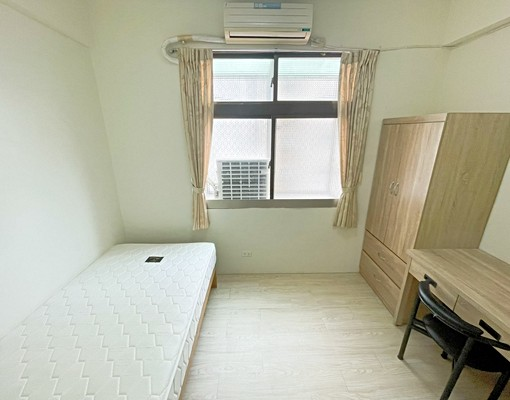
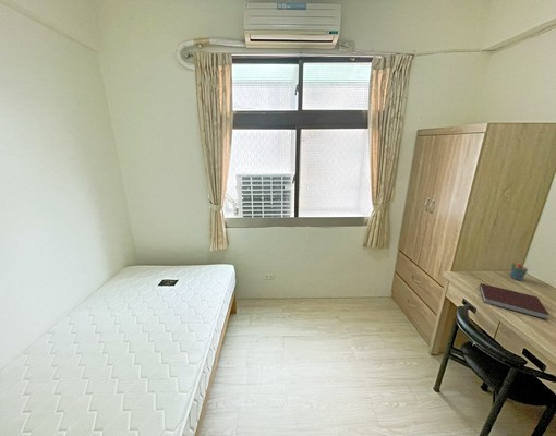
+ pen holder [510,261,532,281]
+ notebook [479,282,551,320]
